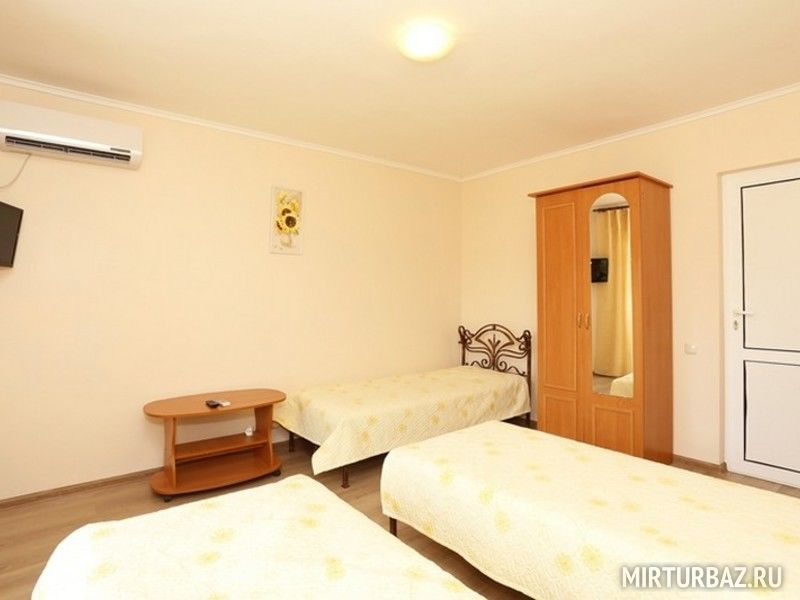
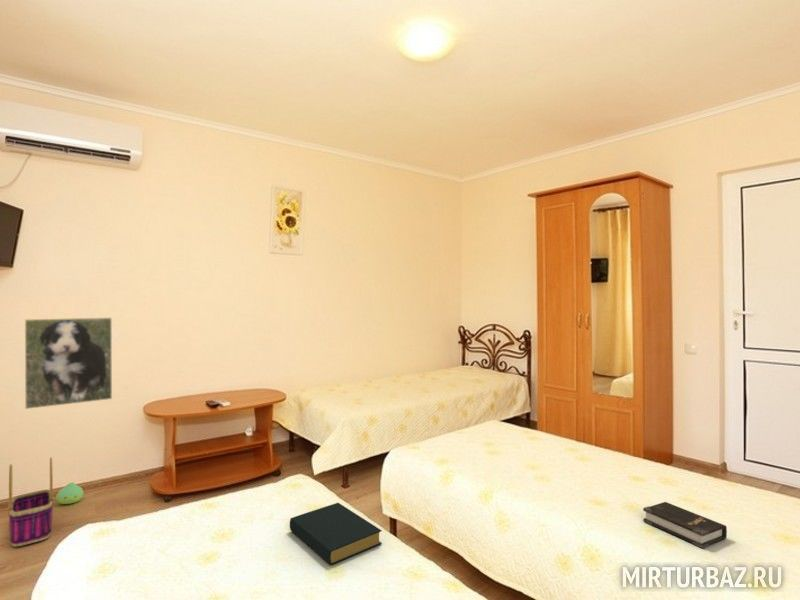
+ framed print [24,317,113,410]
+ plush toy [55,481,85,505]
+ hardback book [289,502,383,566]
+ basket [7,456,55,548]
+ hardback book [642,501,728,549]
